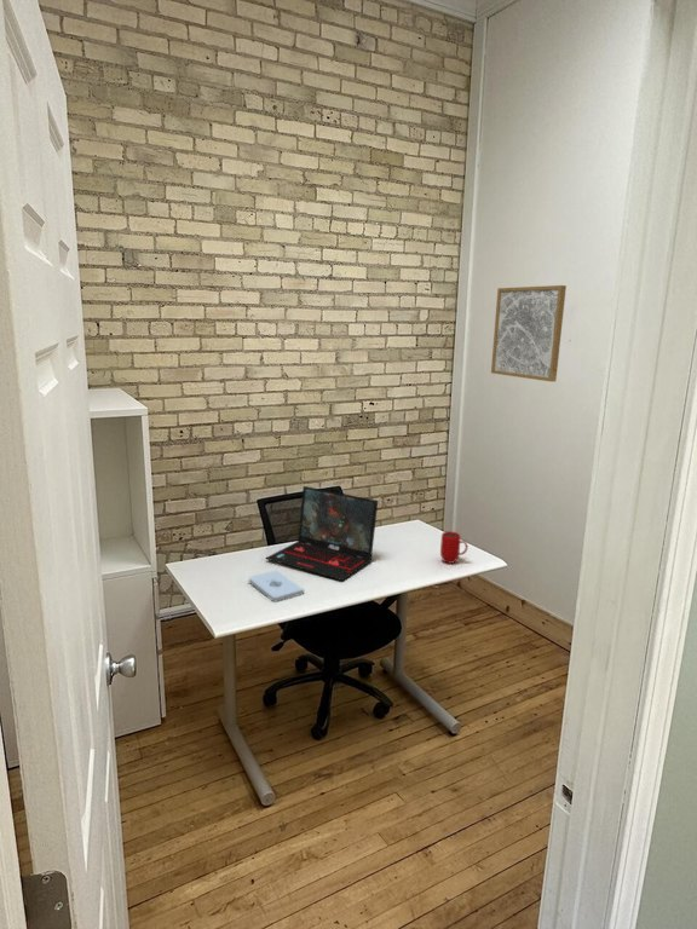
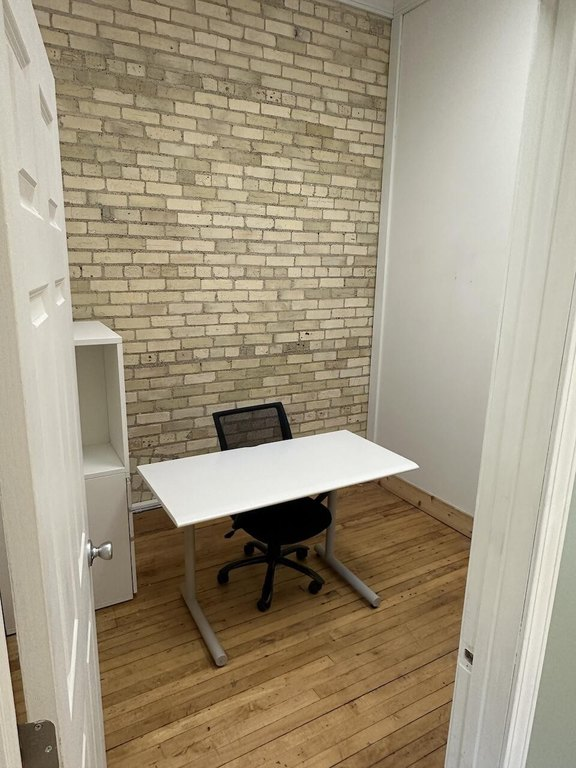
- laptop [265,485,379,582]
- mug [439,530,470,565]
- notepad [248,569,305,602]
- wall art [490,284,568,382]
